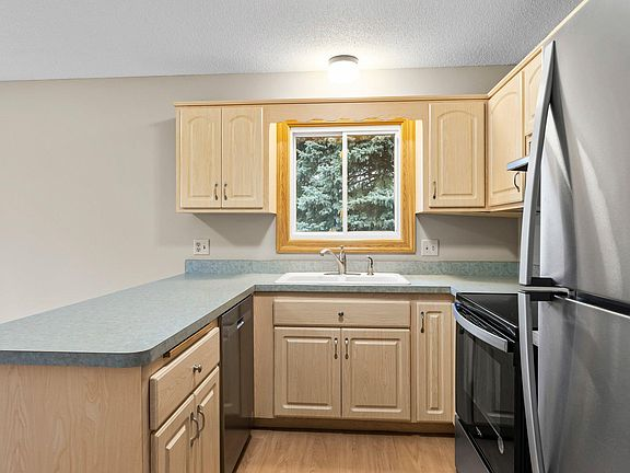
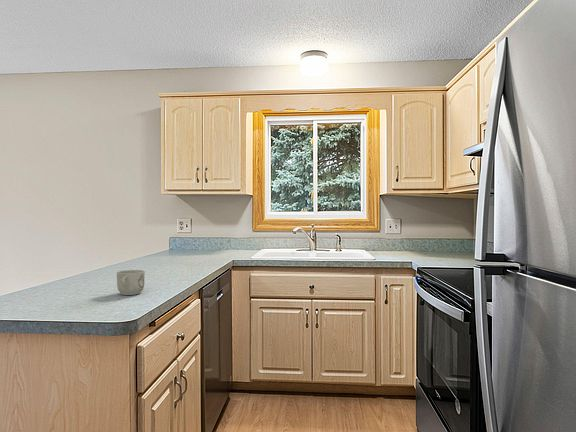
+ mug [116,269,146,296]
